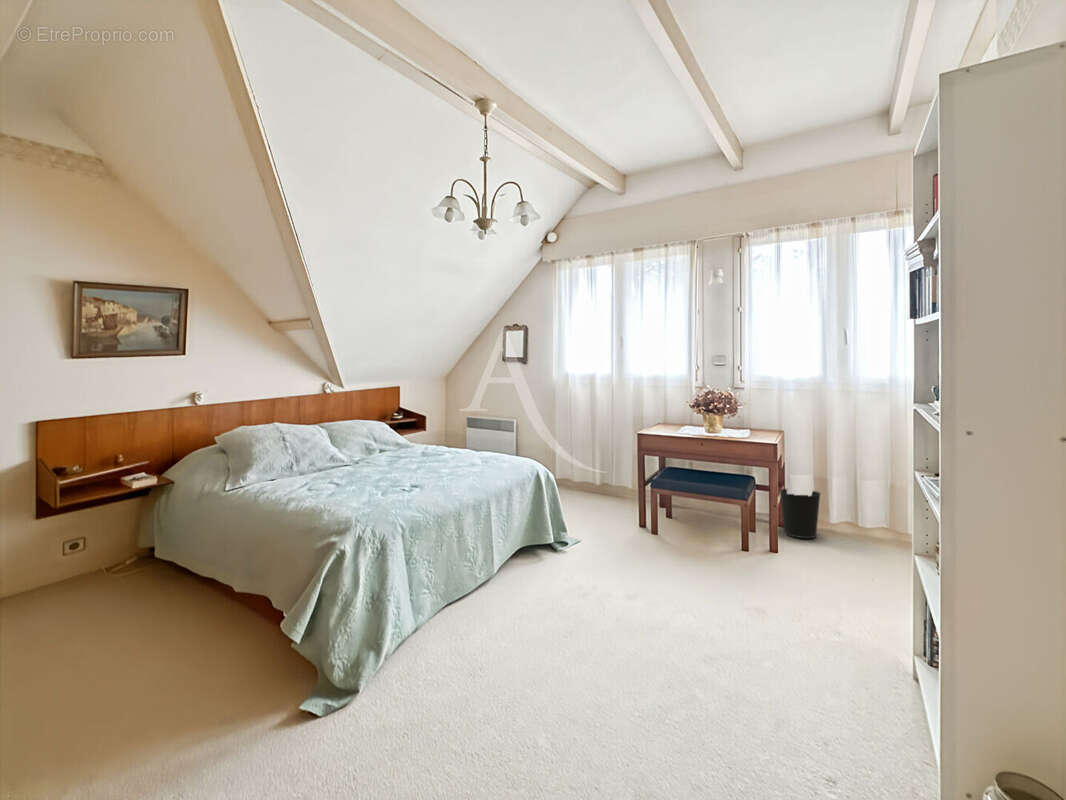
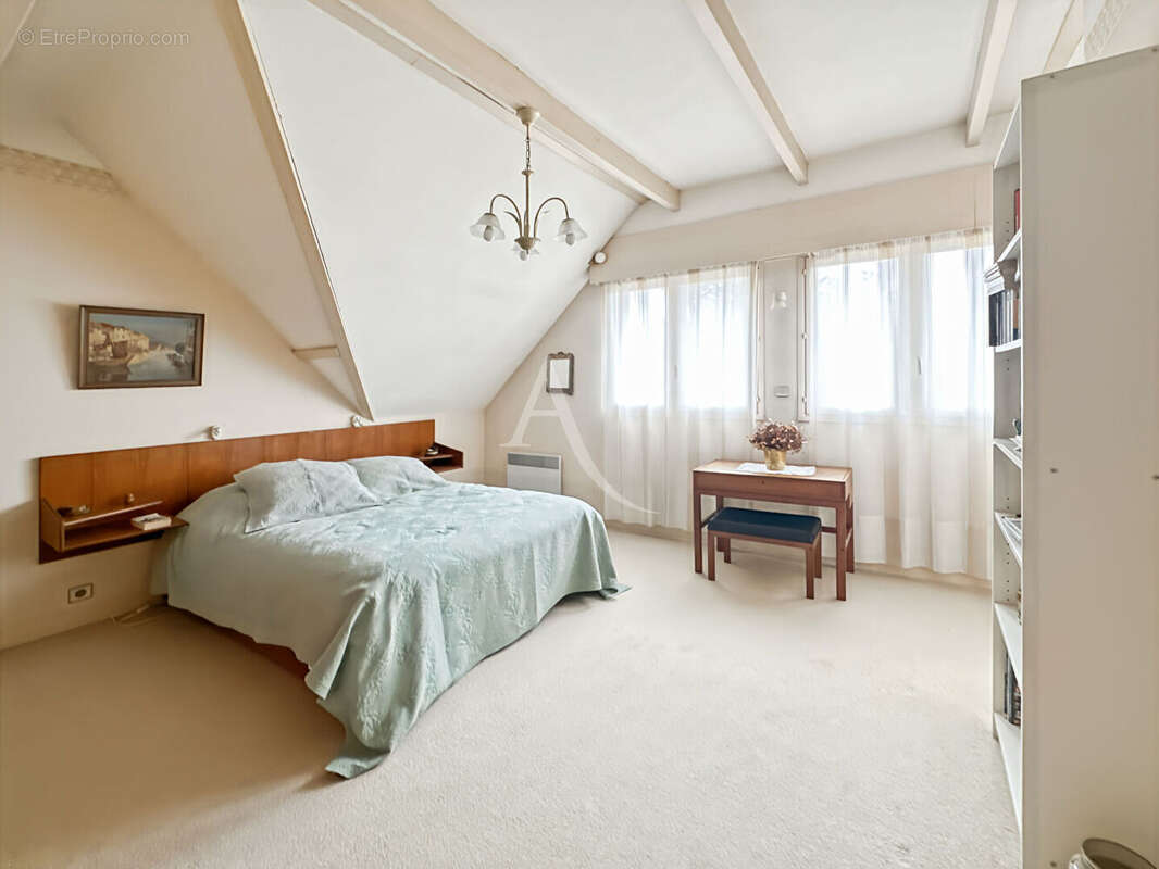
- wastebasket [778,488,822,539]
